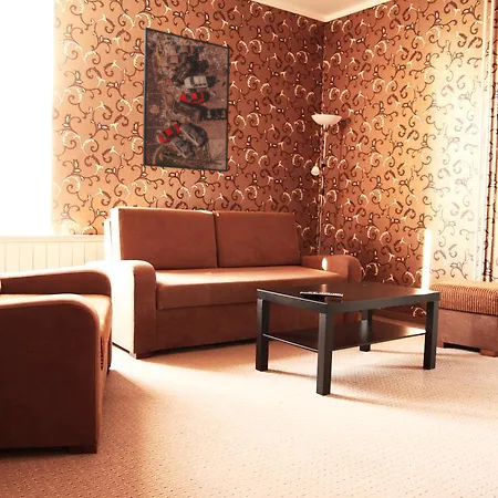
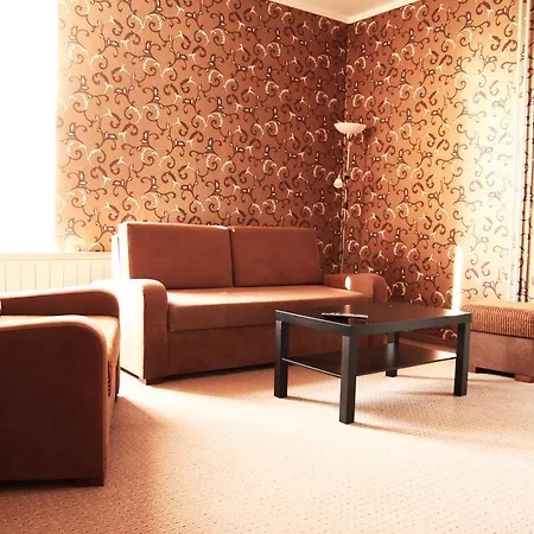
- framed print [142,27,231,173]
